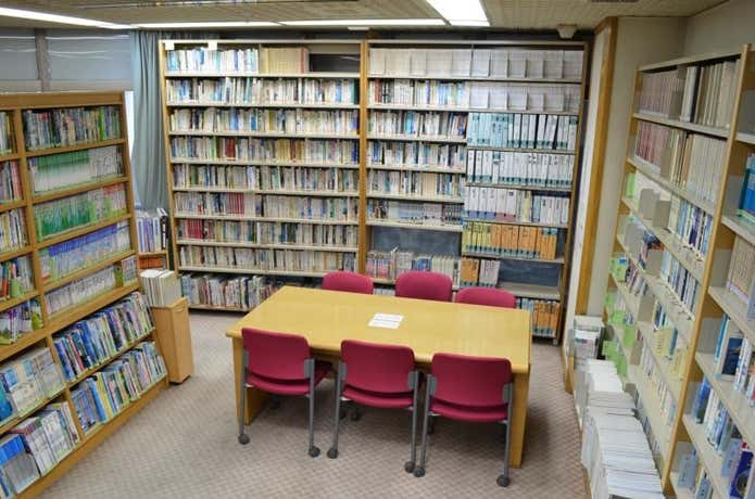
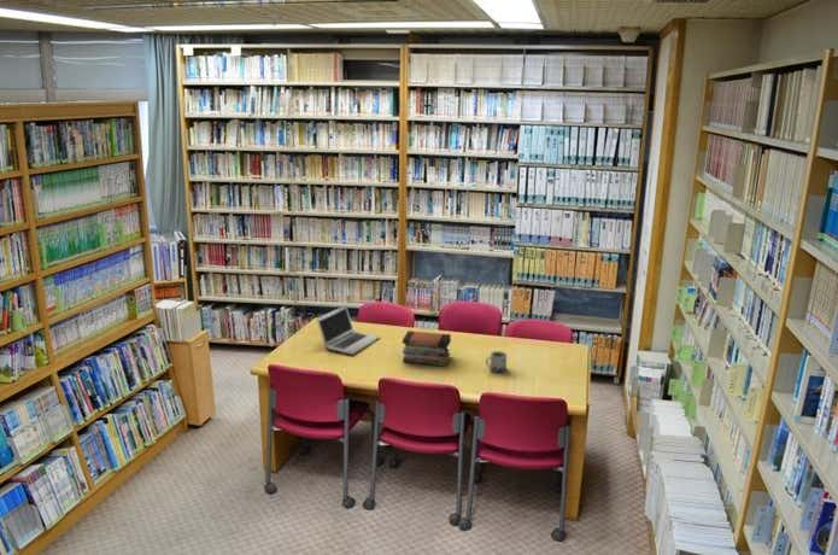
+ laptop [315,304,381,356]
+ mug [485,350,508,374]
+ book stack [402,329,452,367]
